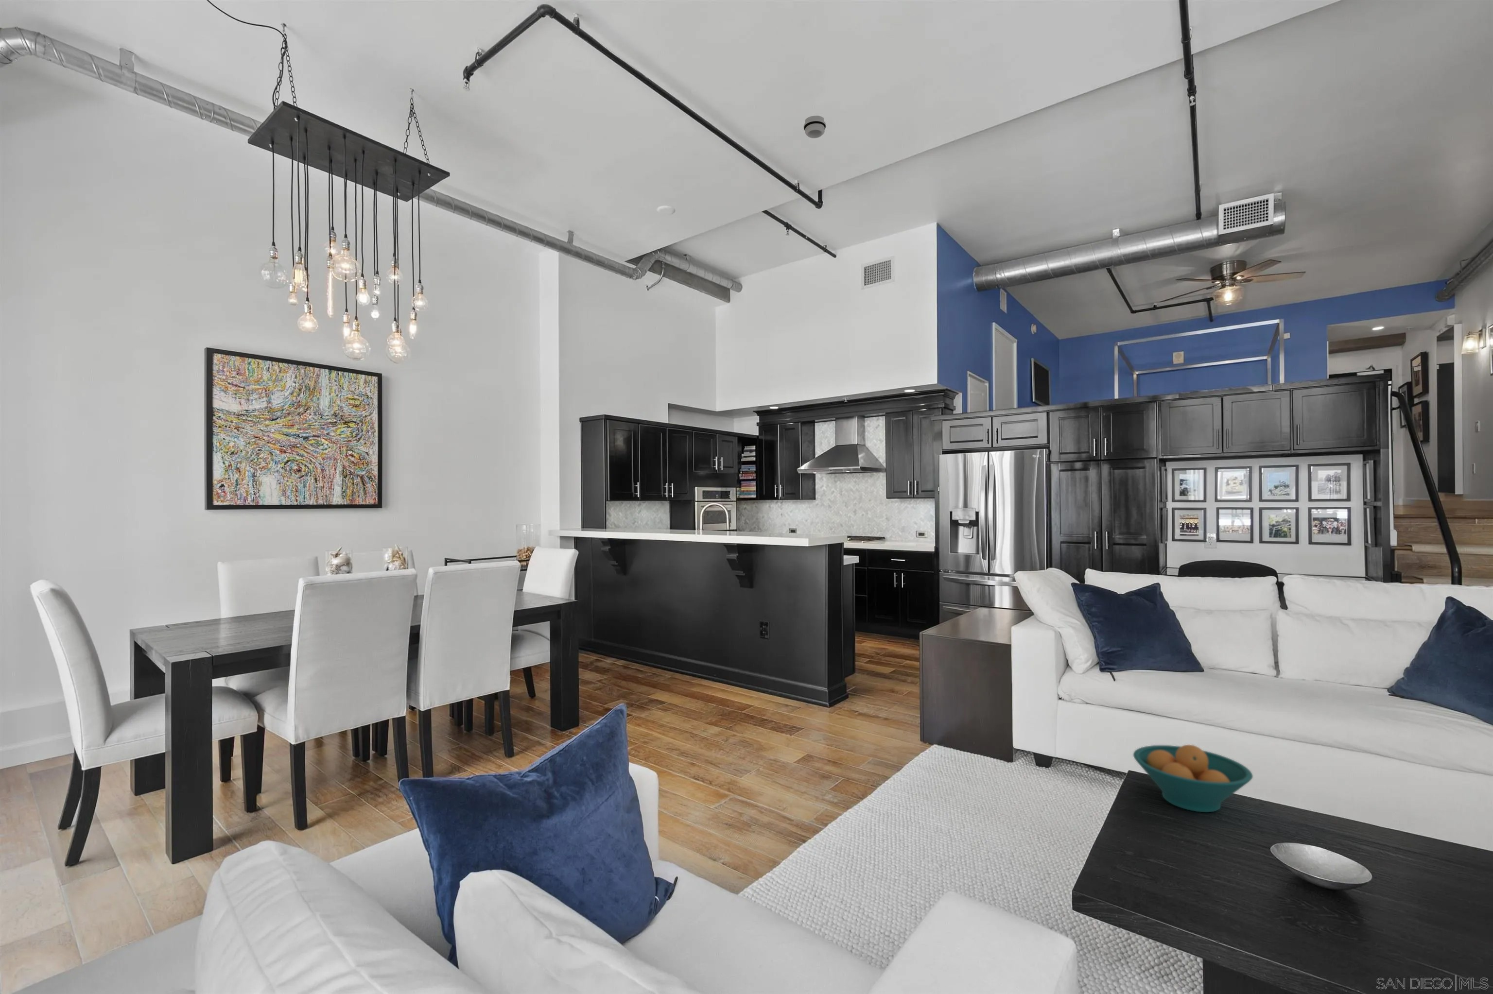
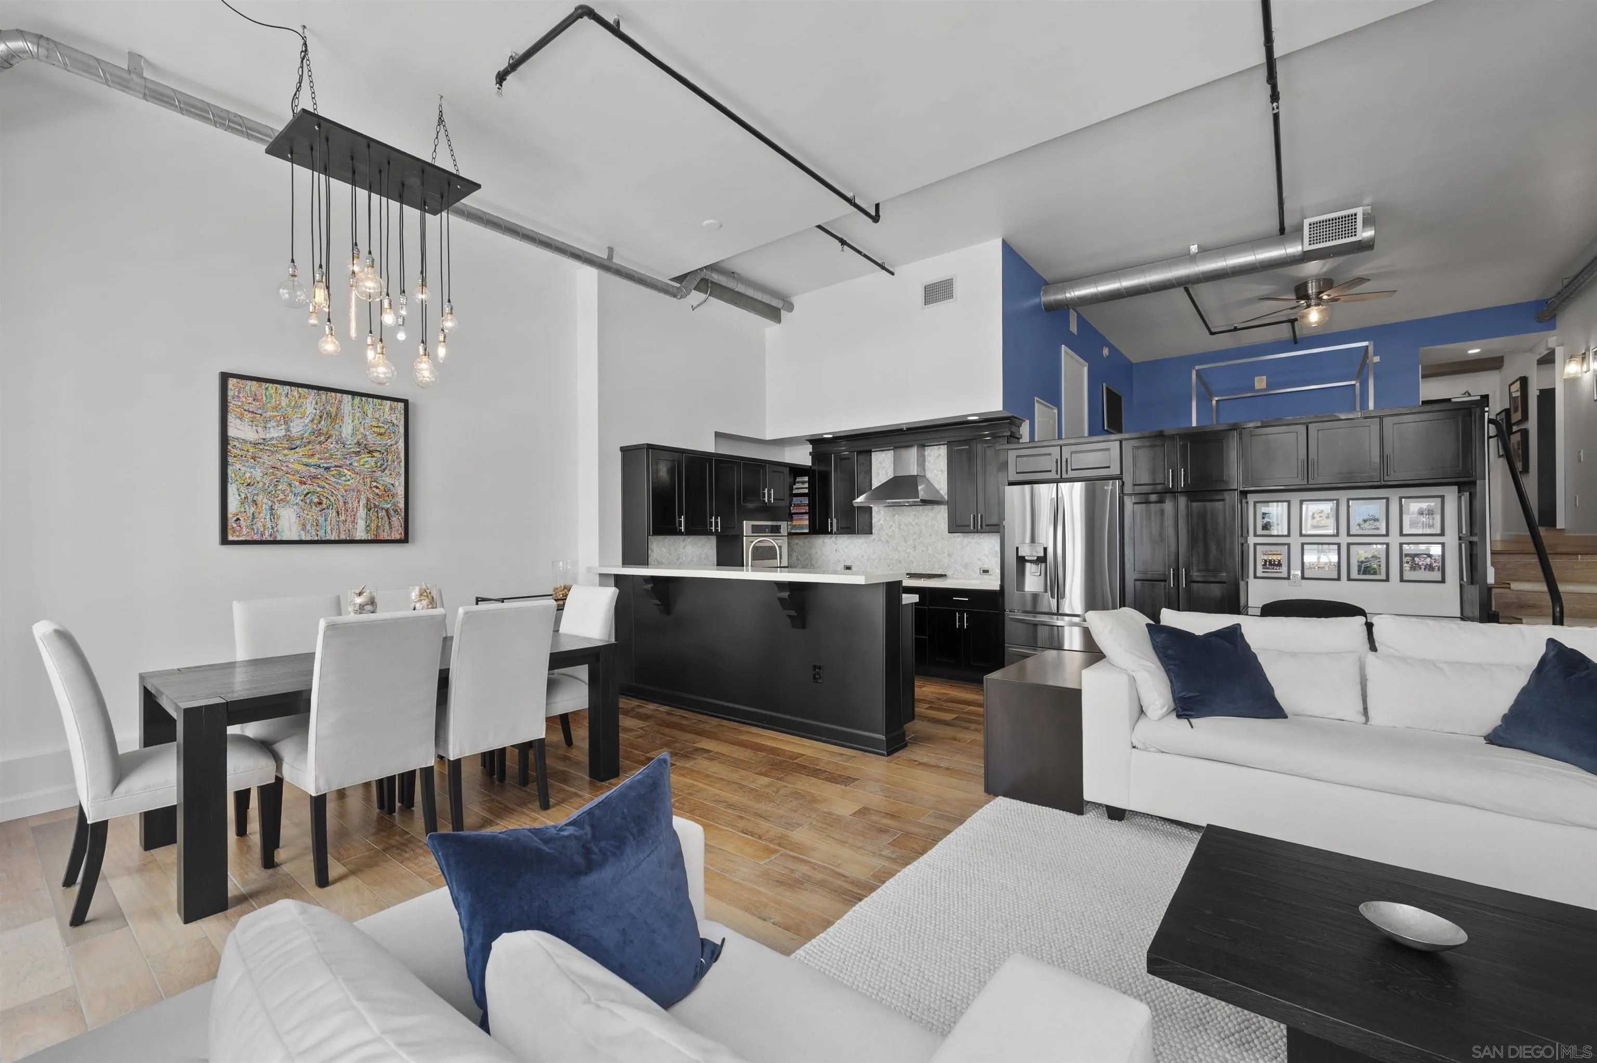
- smoke detector [803,115,826,139]
- fruit bowl [1133,744,1253,813]
